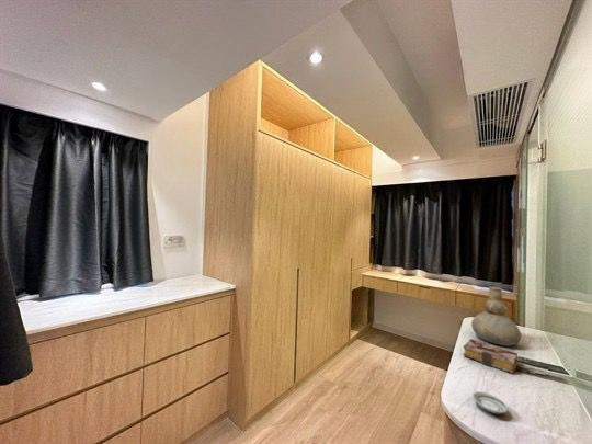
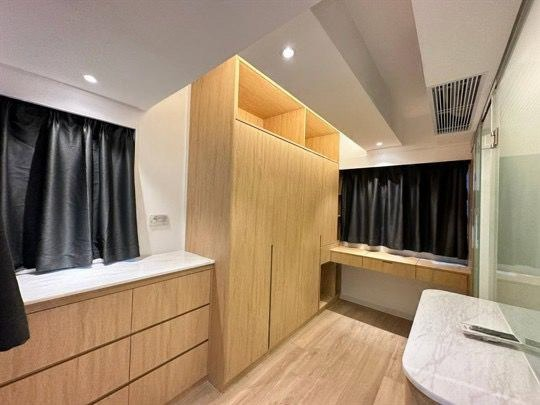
- vase [470,285,522,348]
- saucer [471,390,509,414]
- book [463,338,519,374]
